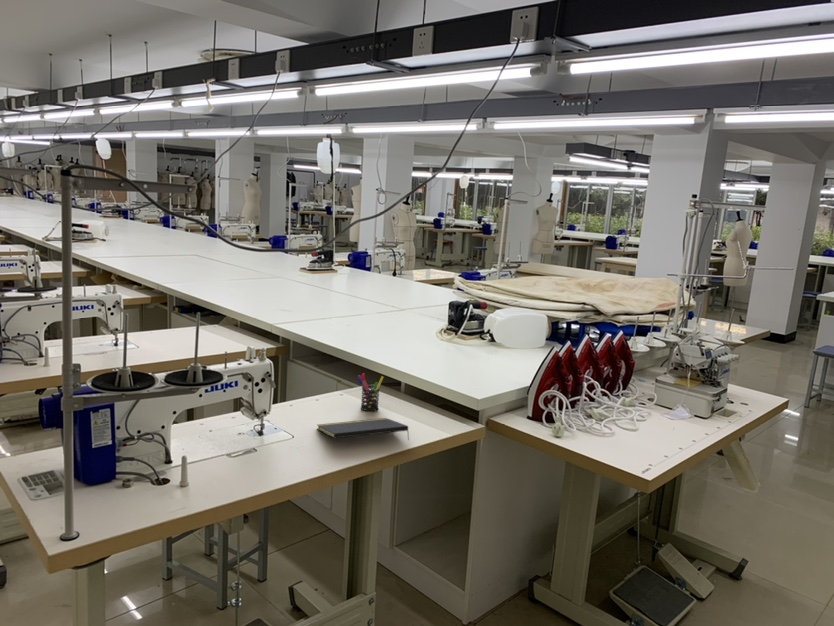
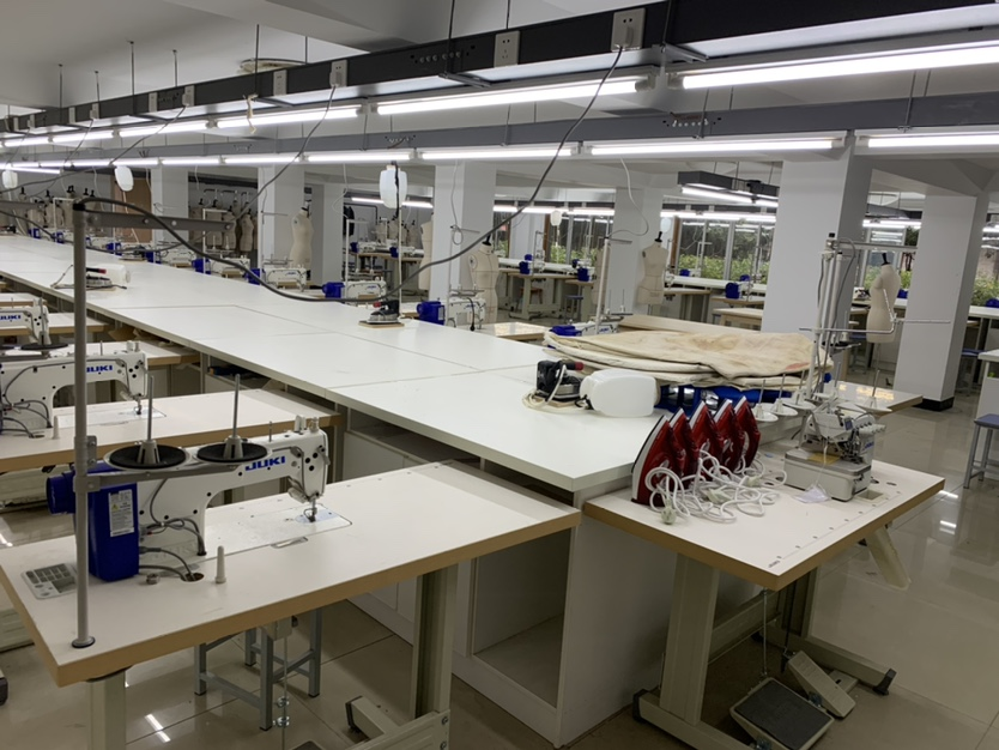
- notepad [316,417,410,441]
- pen holder [357,373,385,412]
